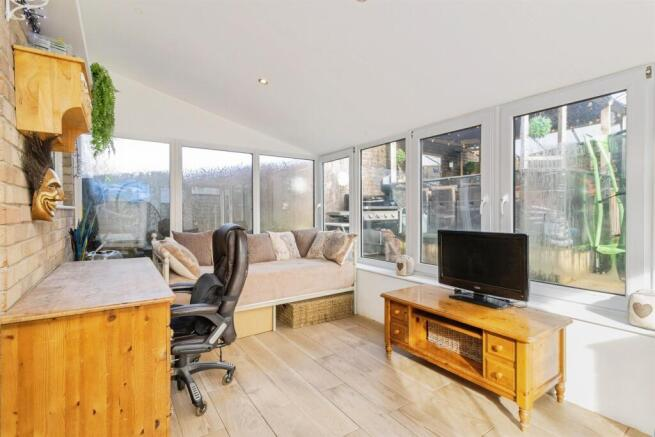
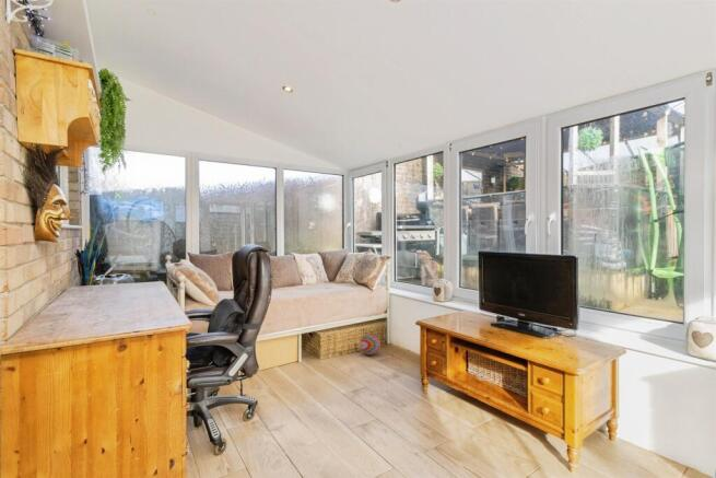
+ decorative ball [359,333,382,357]
